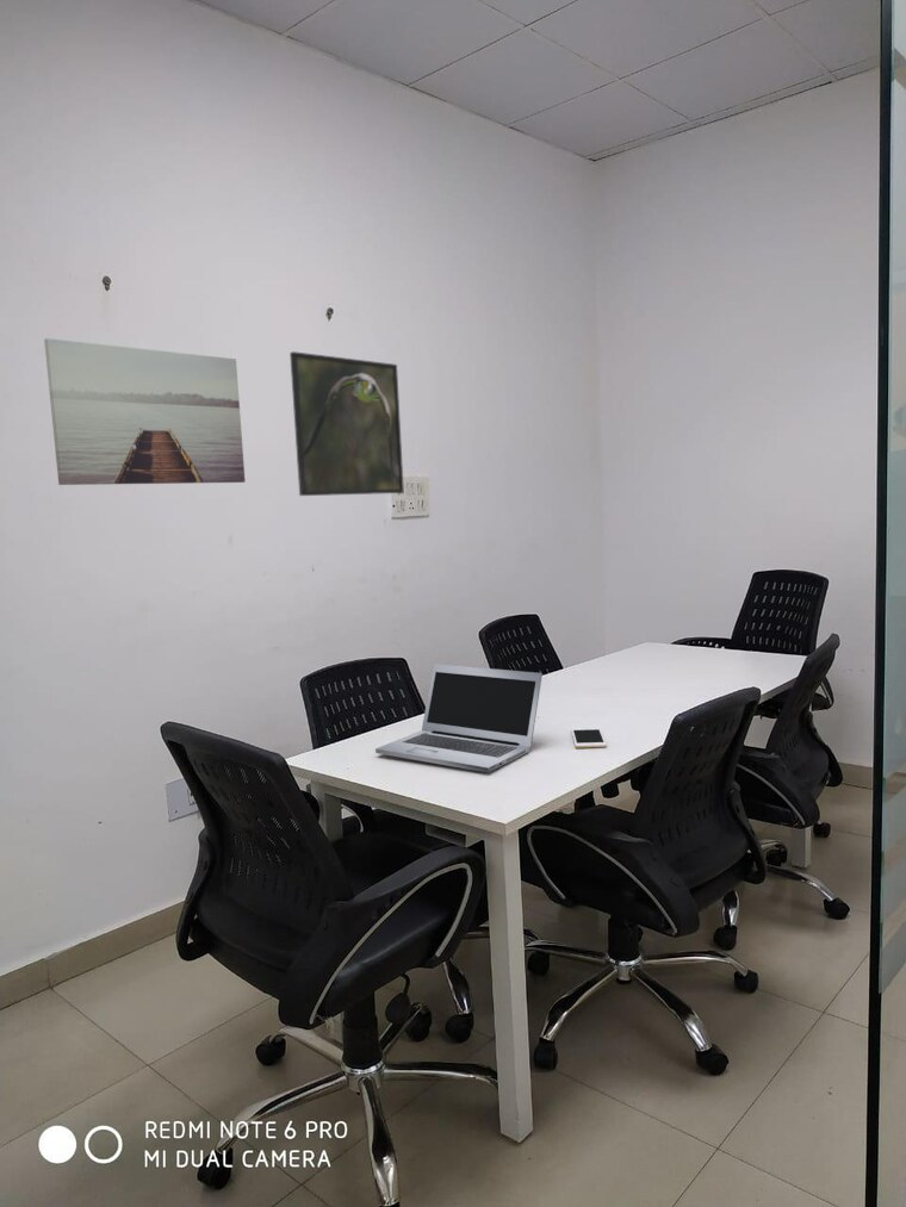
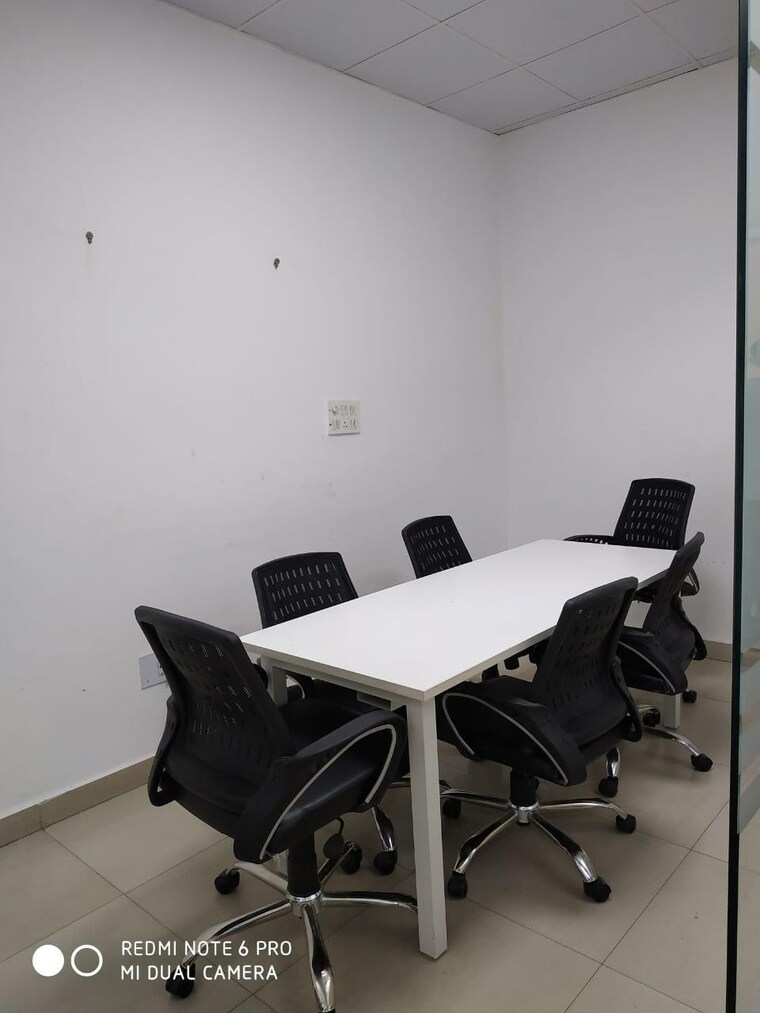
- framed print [288,350,405,497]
- cell phone [570,727,608,748]
- wall art [43,337,247,486]
- laptop [374,662,544,773]
